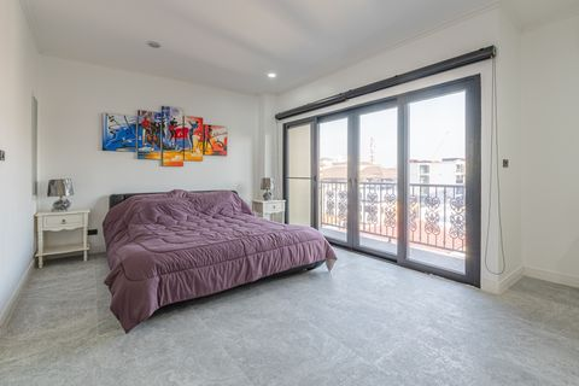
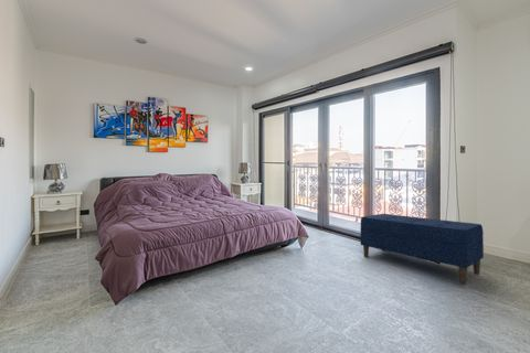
+ bench [359,213,485,286]
